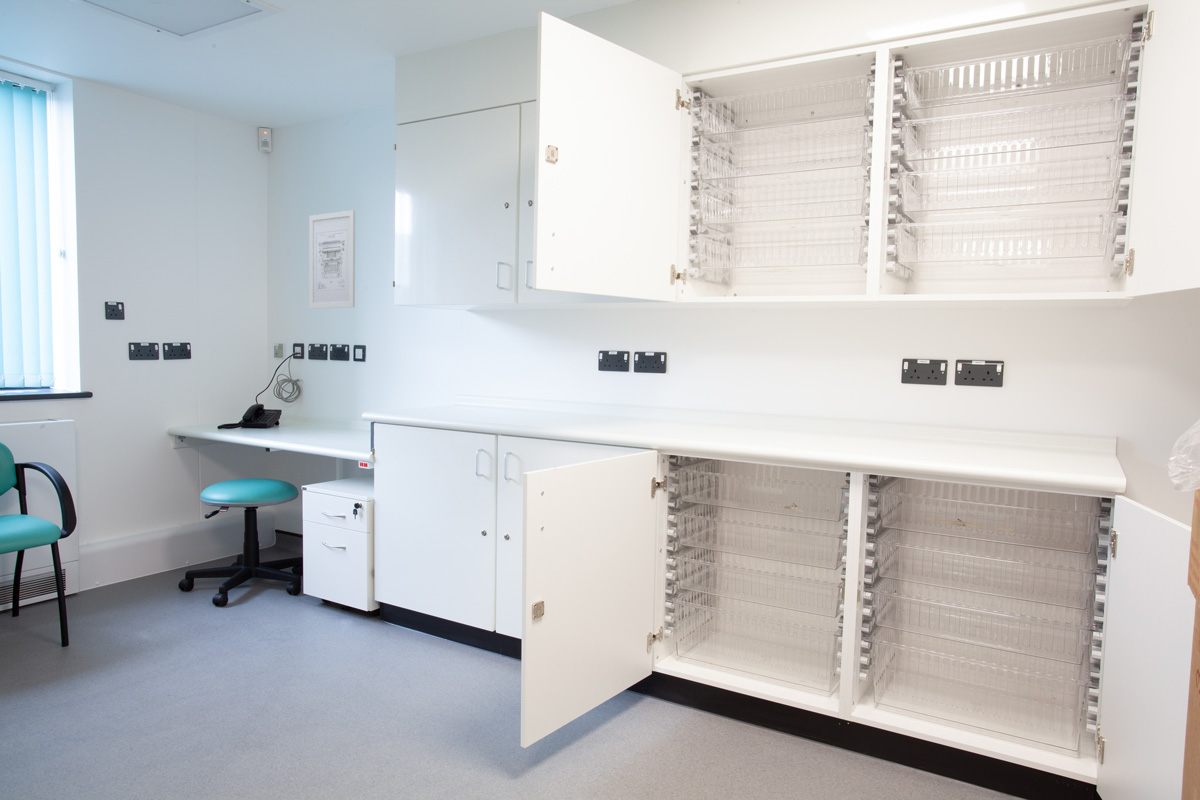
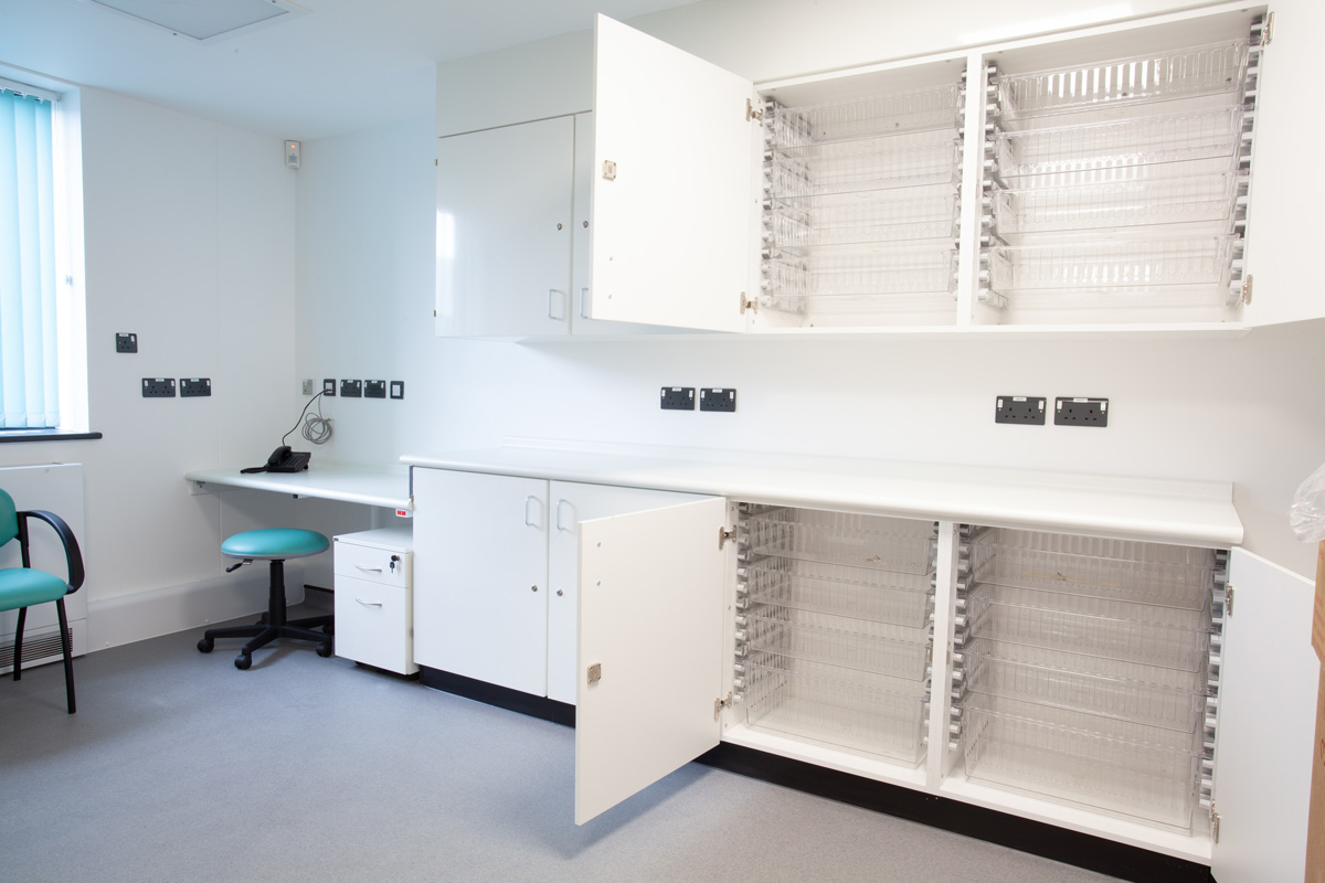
- wall art [308,209,356,309]
